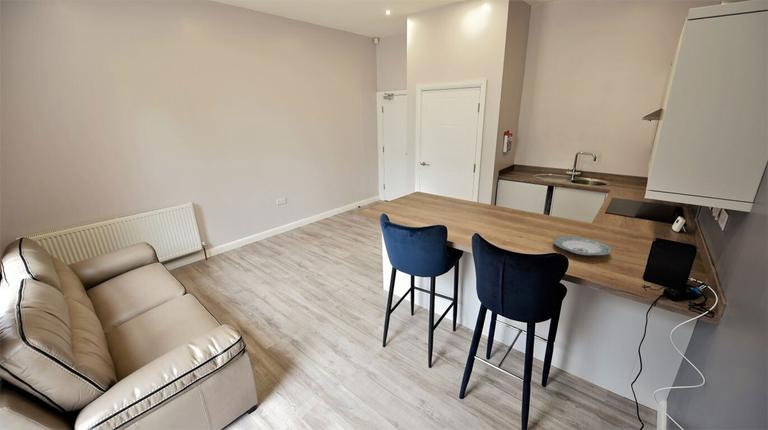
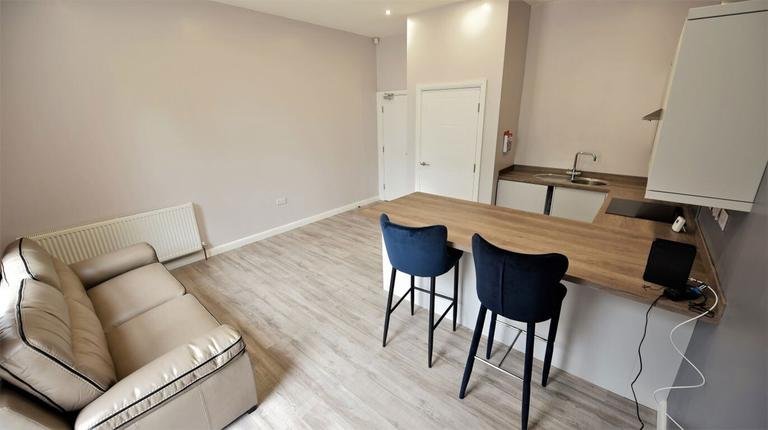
- plate [552,236,613,256]
